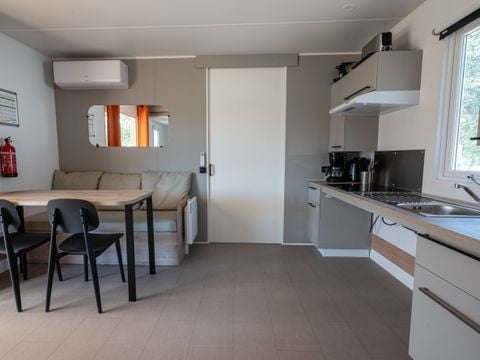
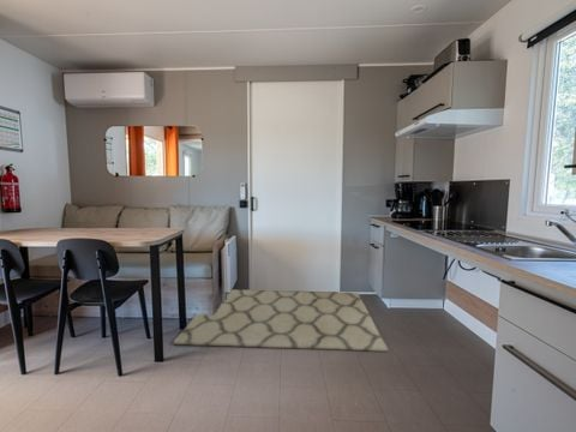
+ rug [173,288,389,353]
